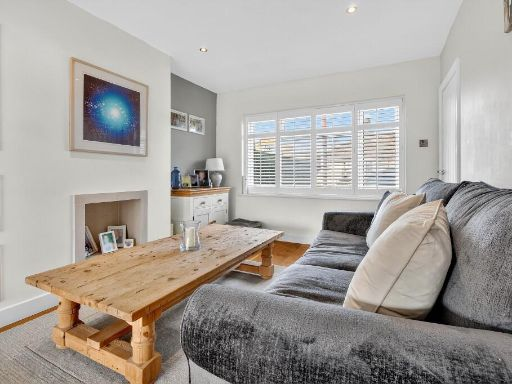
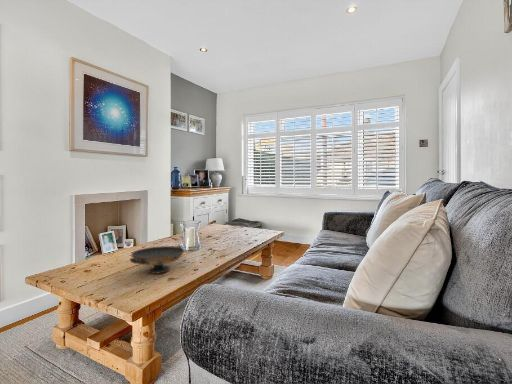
+ decorative bowl [129,244,185,275]
